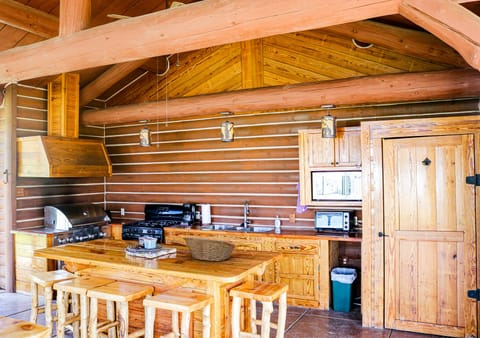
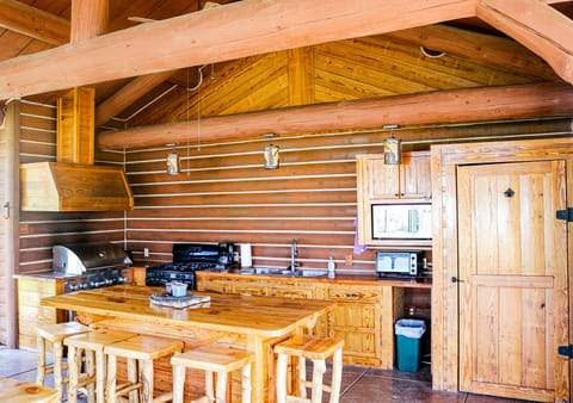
- fruit basket [182,236,237,262]
